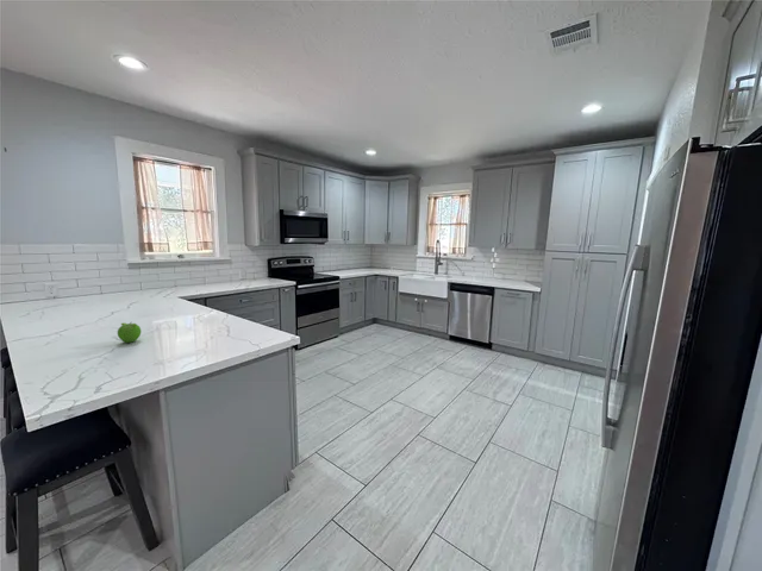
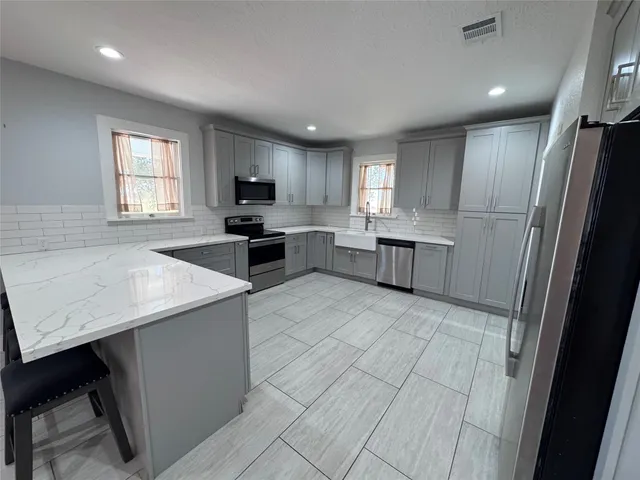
- fruit [117,321,143,344]
